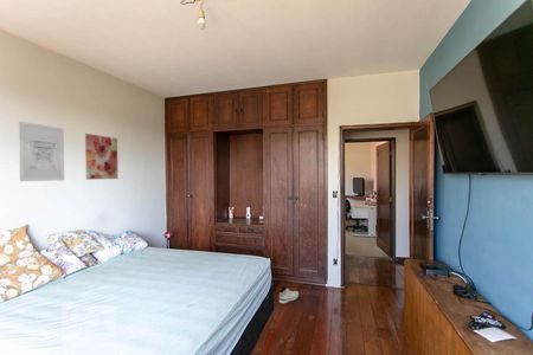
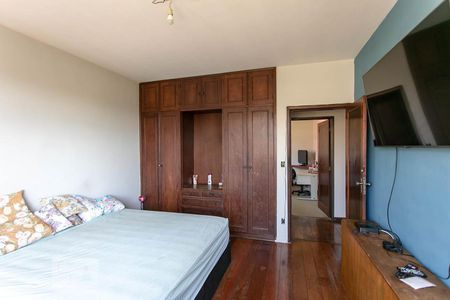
- sneaker [278,284,300,305]
- wall art [18,121,65,182]
- wall art [84,133,118,181]
